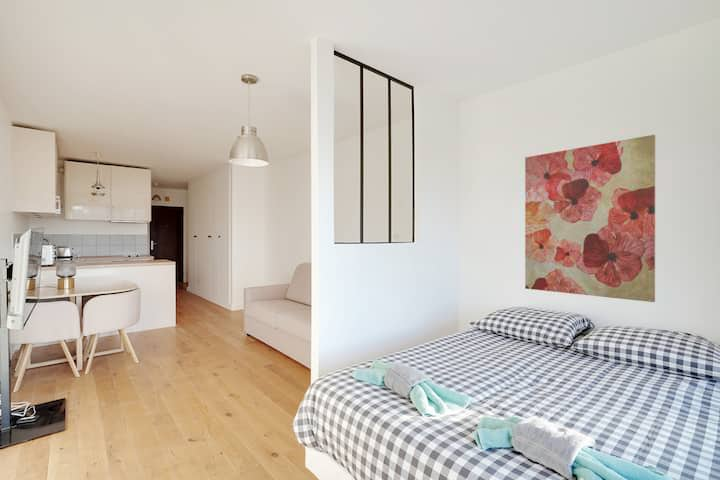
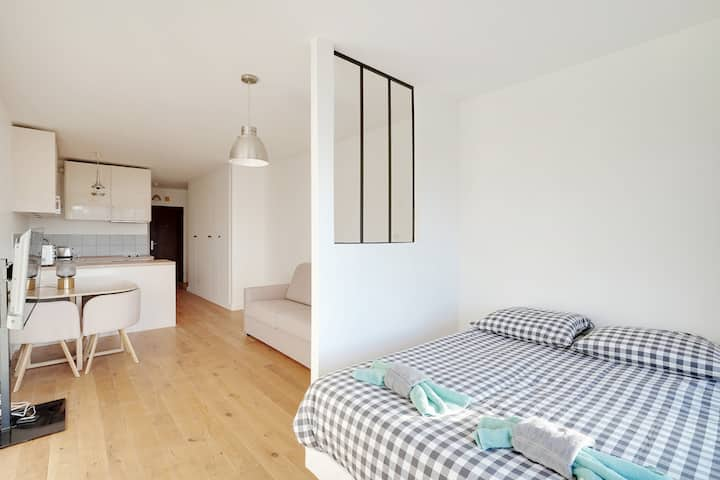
- wall art [524,134,656,303]
